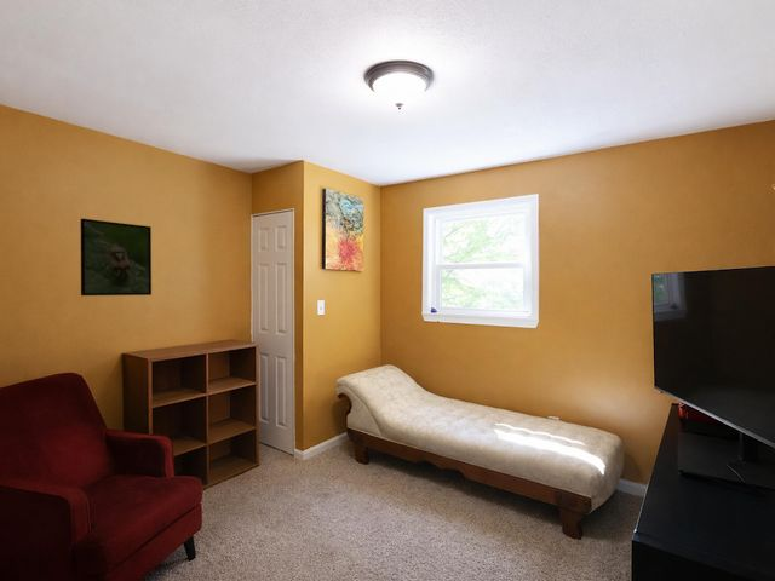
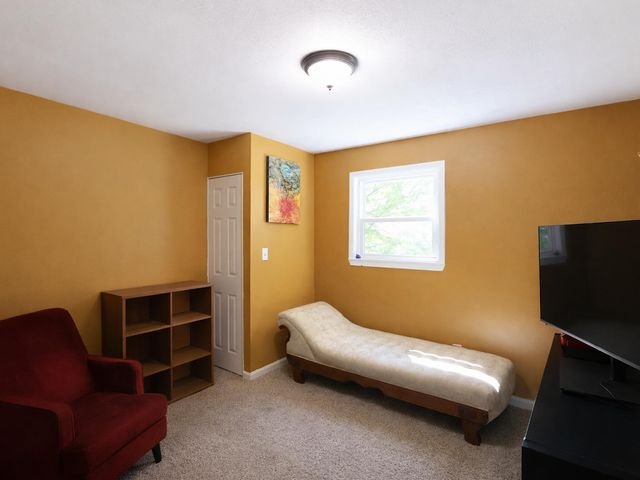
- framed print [80,218,153,297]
